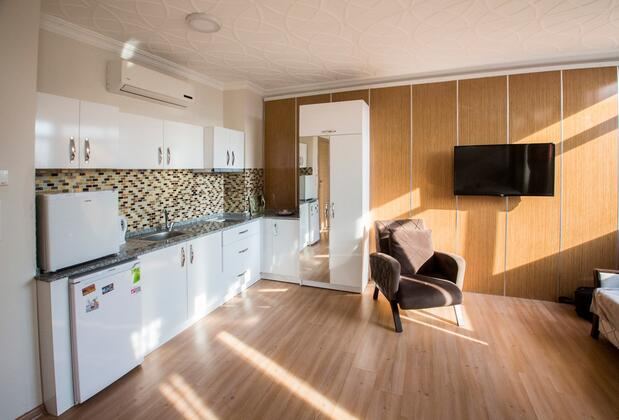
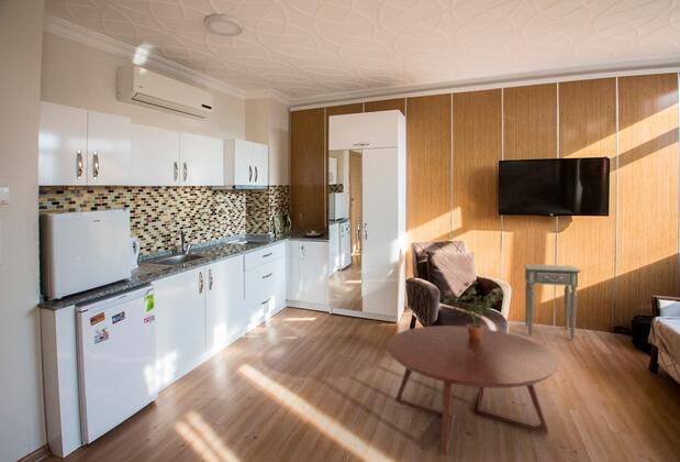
+ potted plant [443,279,504,339]
+ coffee table [386,324,560,455]
+ side table [522,263,582,340]
